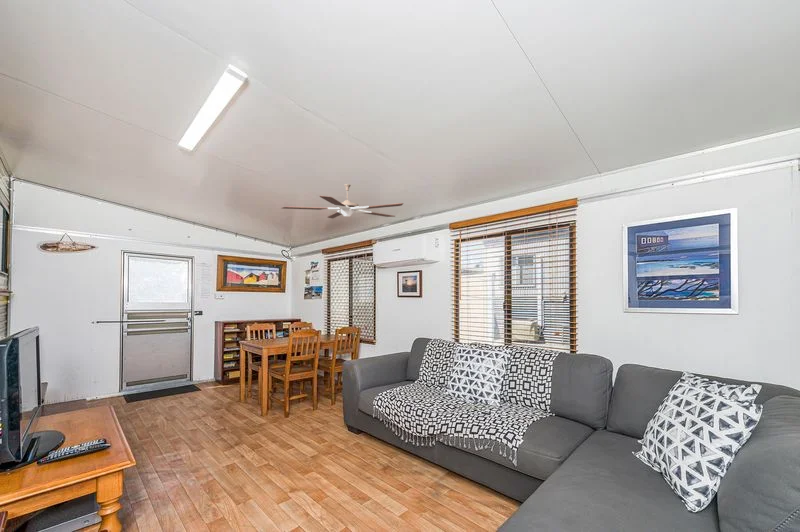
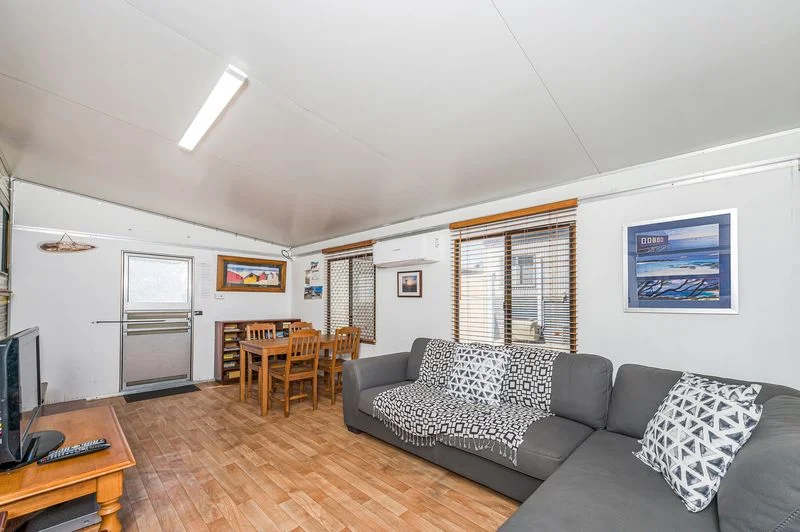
- ceiling fan [281,183,405,219]
